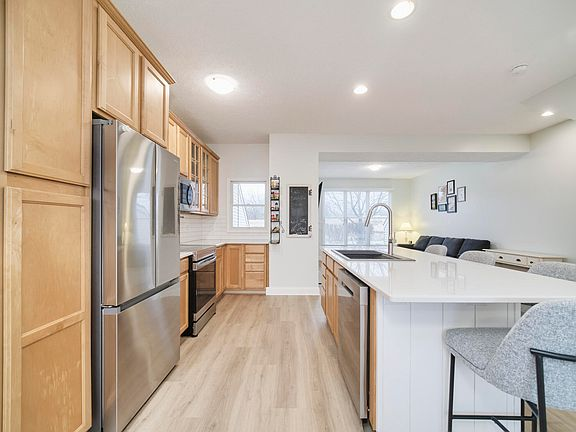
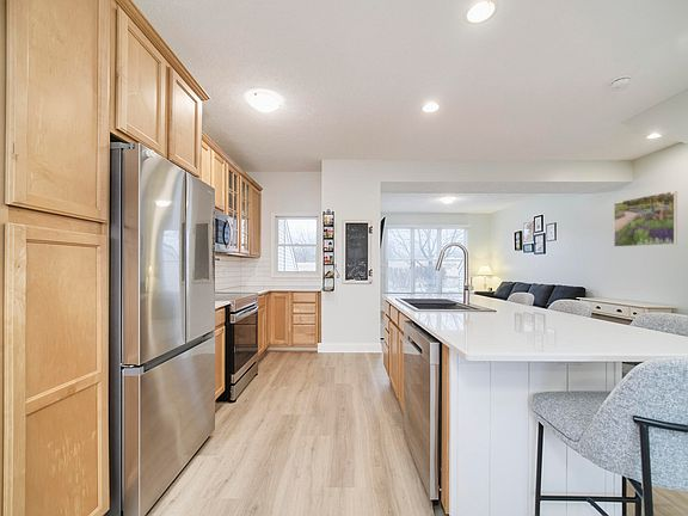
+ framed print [613,190,678,247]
